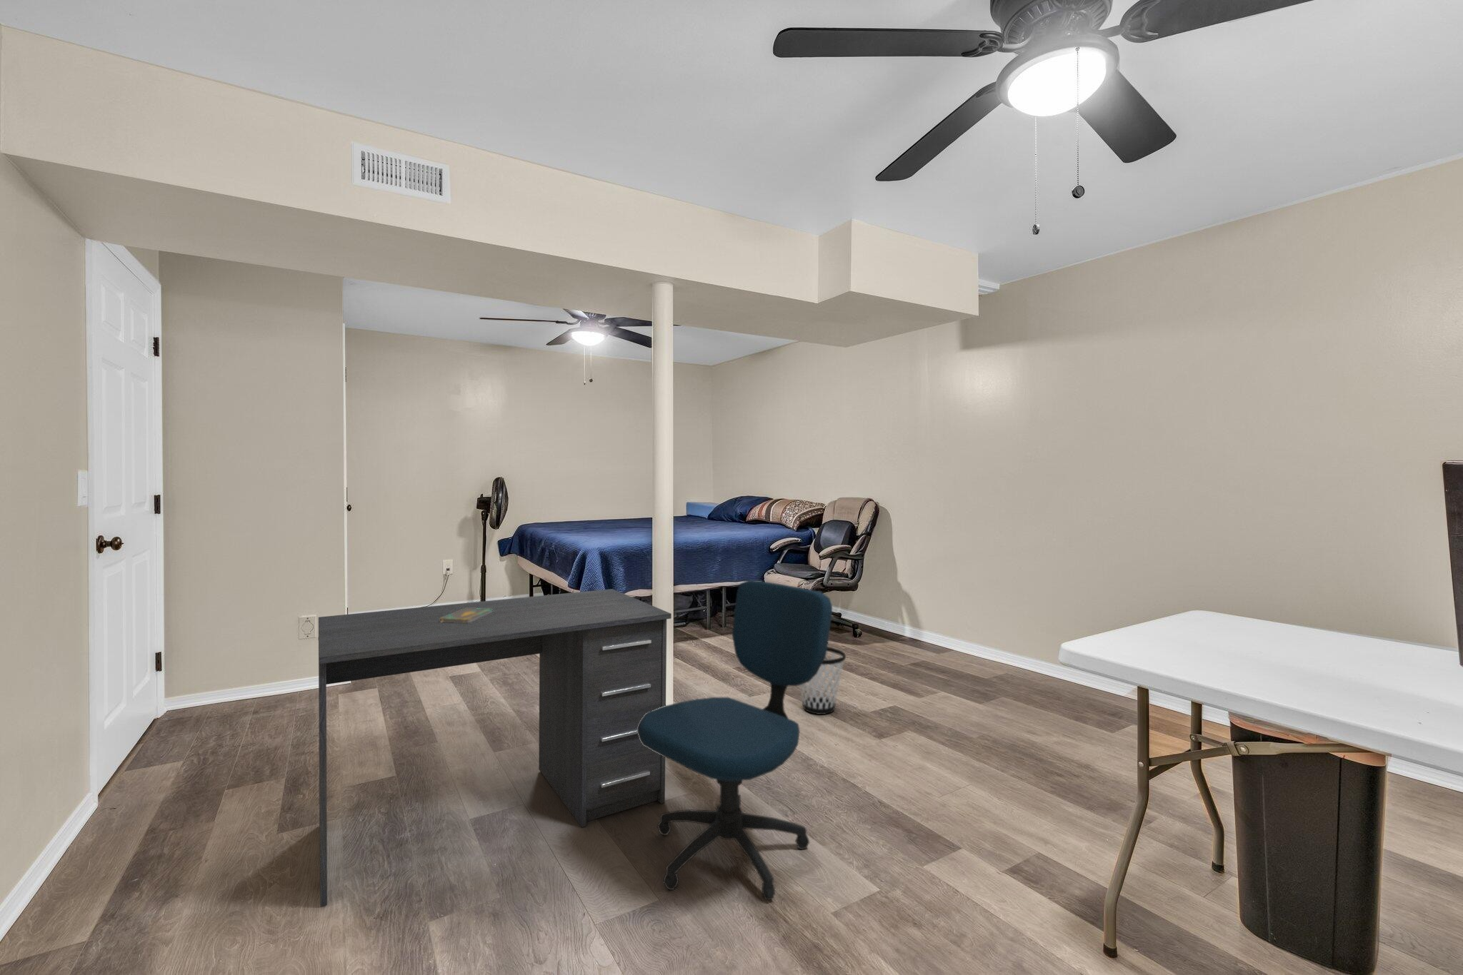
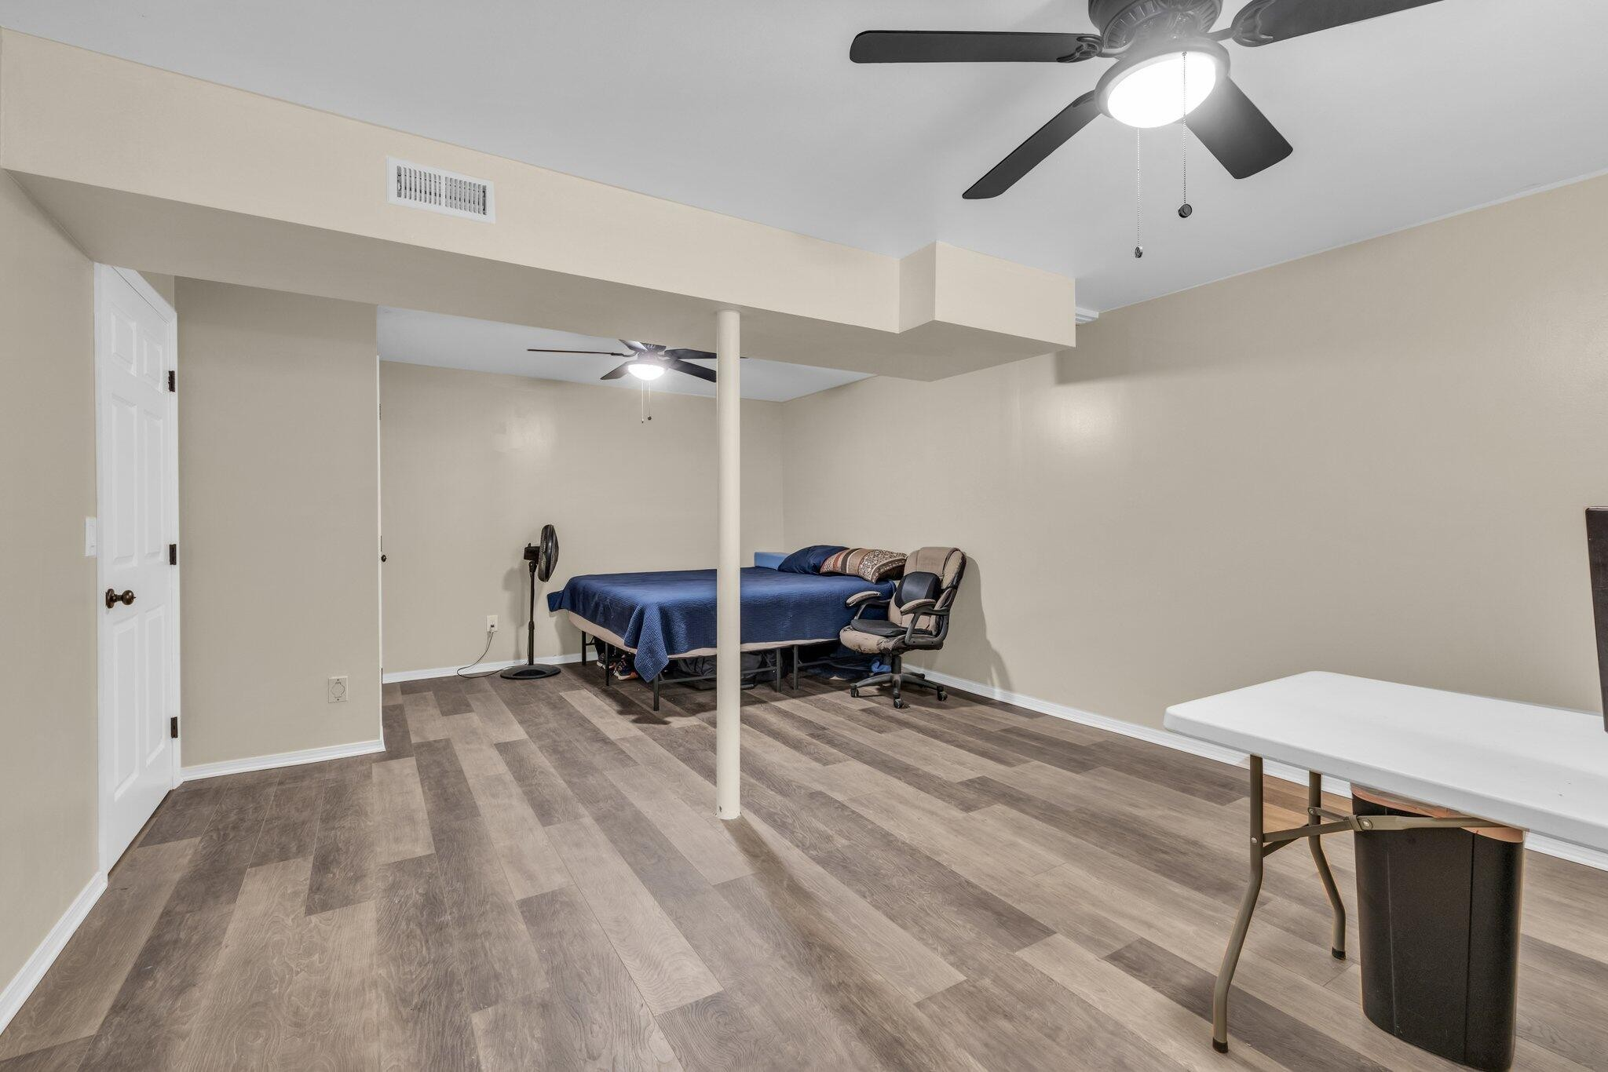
- wastebasket [799,646,847,715]
- office chair [637,580,833,901]
- notebook [440,608,493,622]
- desk [317,588,673,908]
